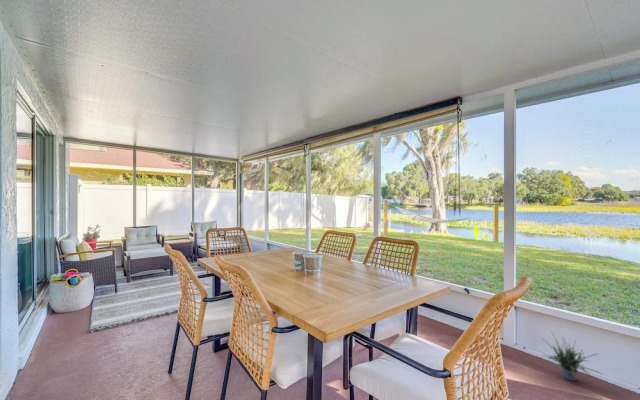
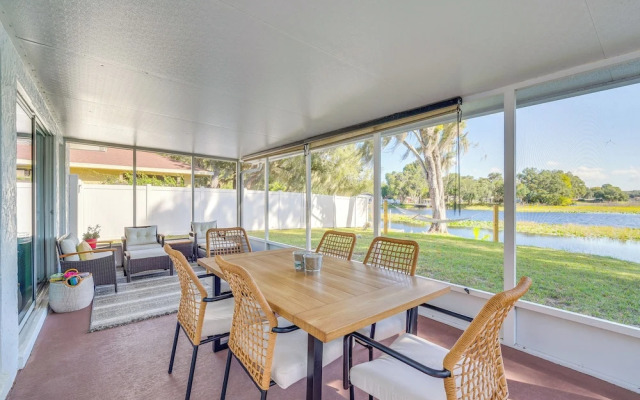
- potted plant [540,331,602,382]
